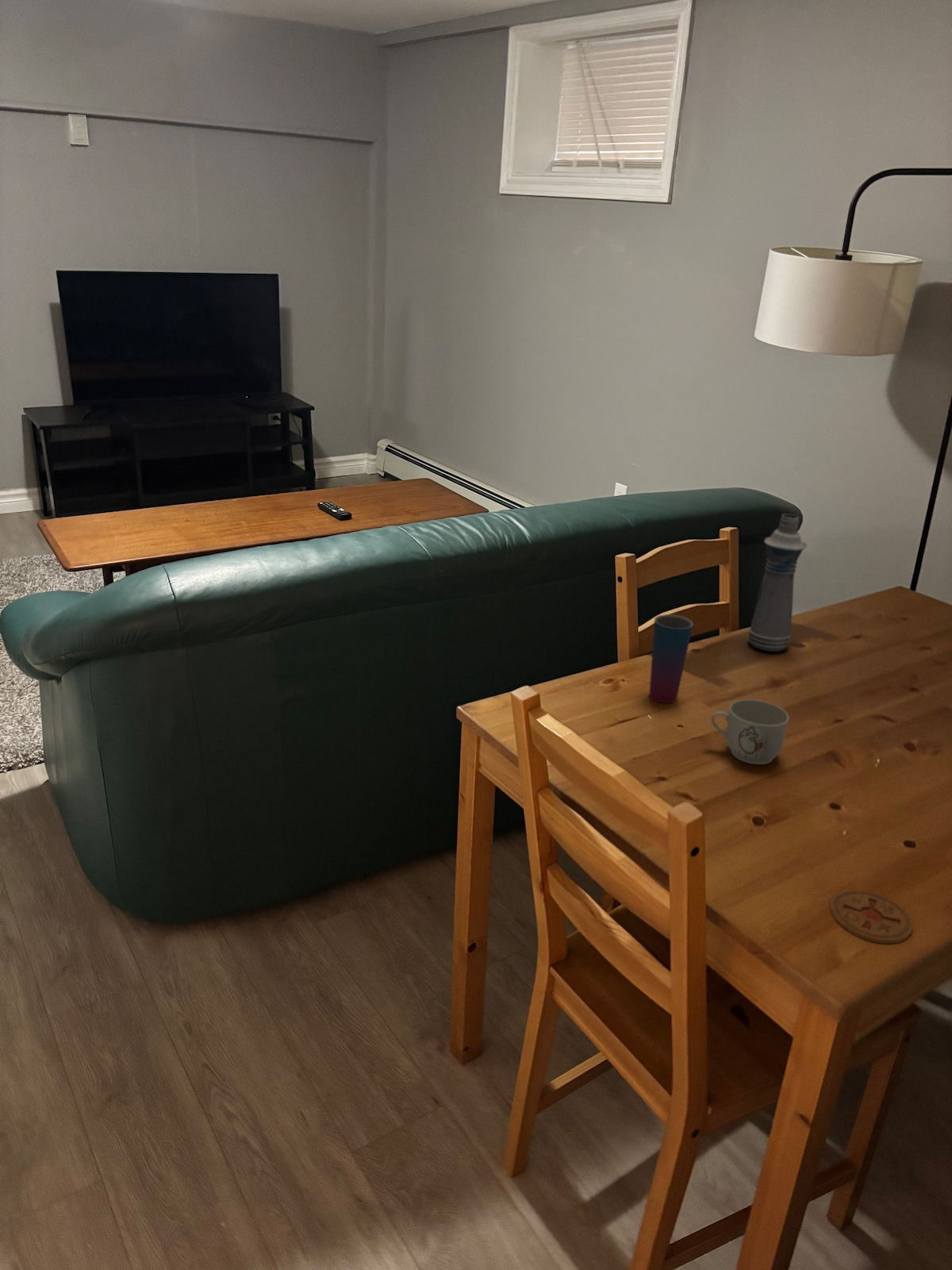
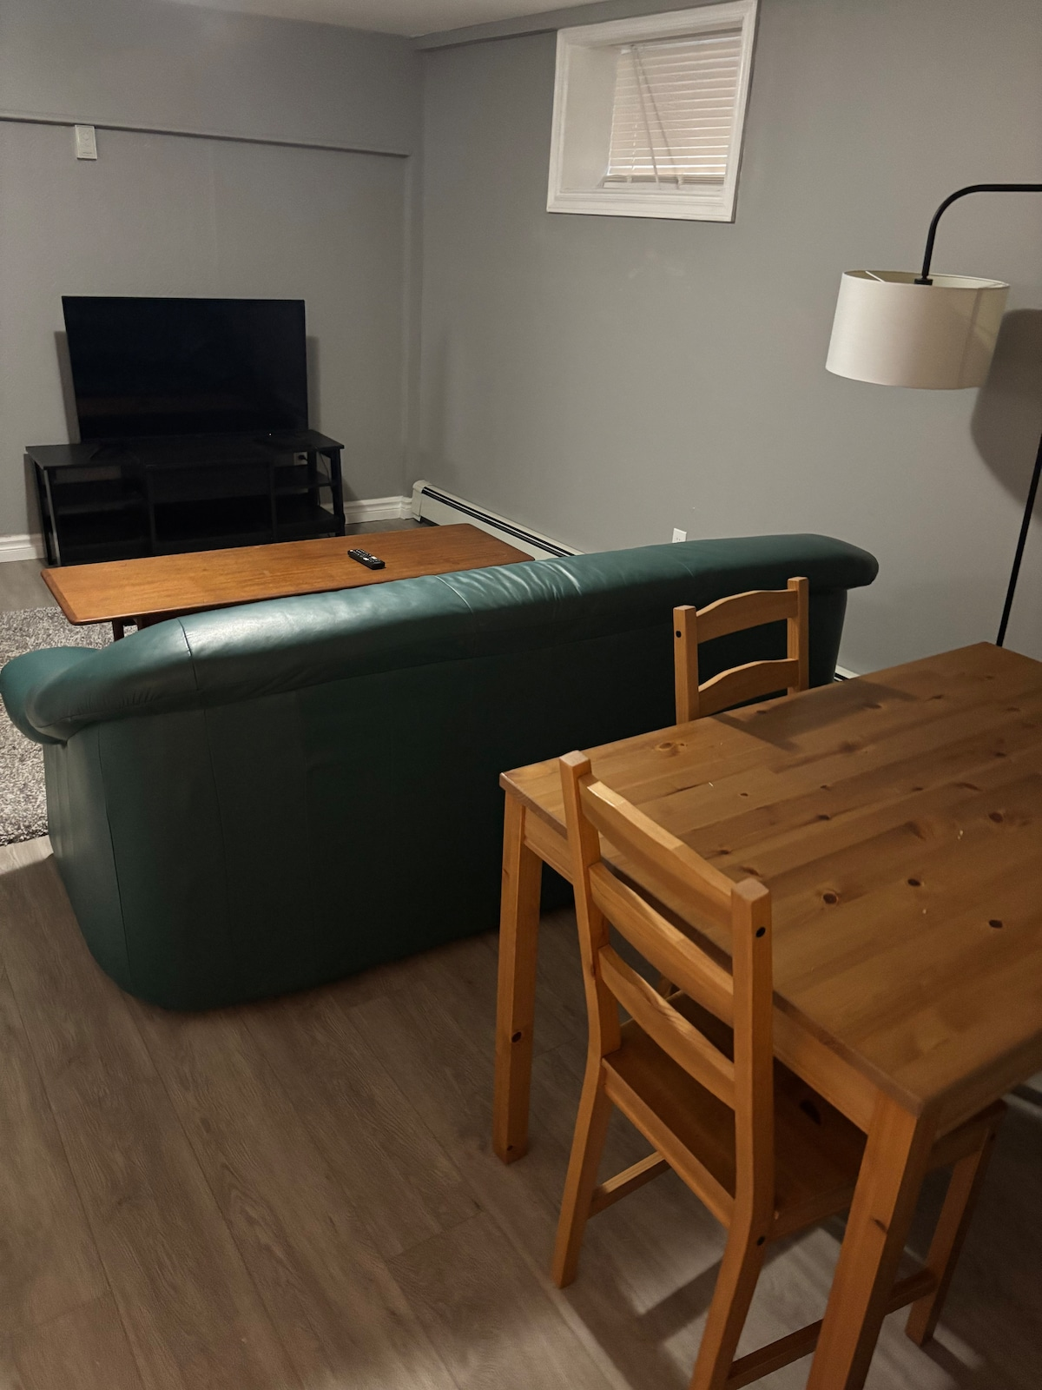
- cup [648,614,694,704]
- mug [710,698,789,765]
- bottle [747,513,808,652]
- coaster [830,890,914,945]
